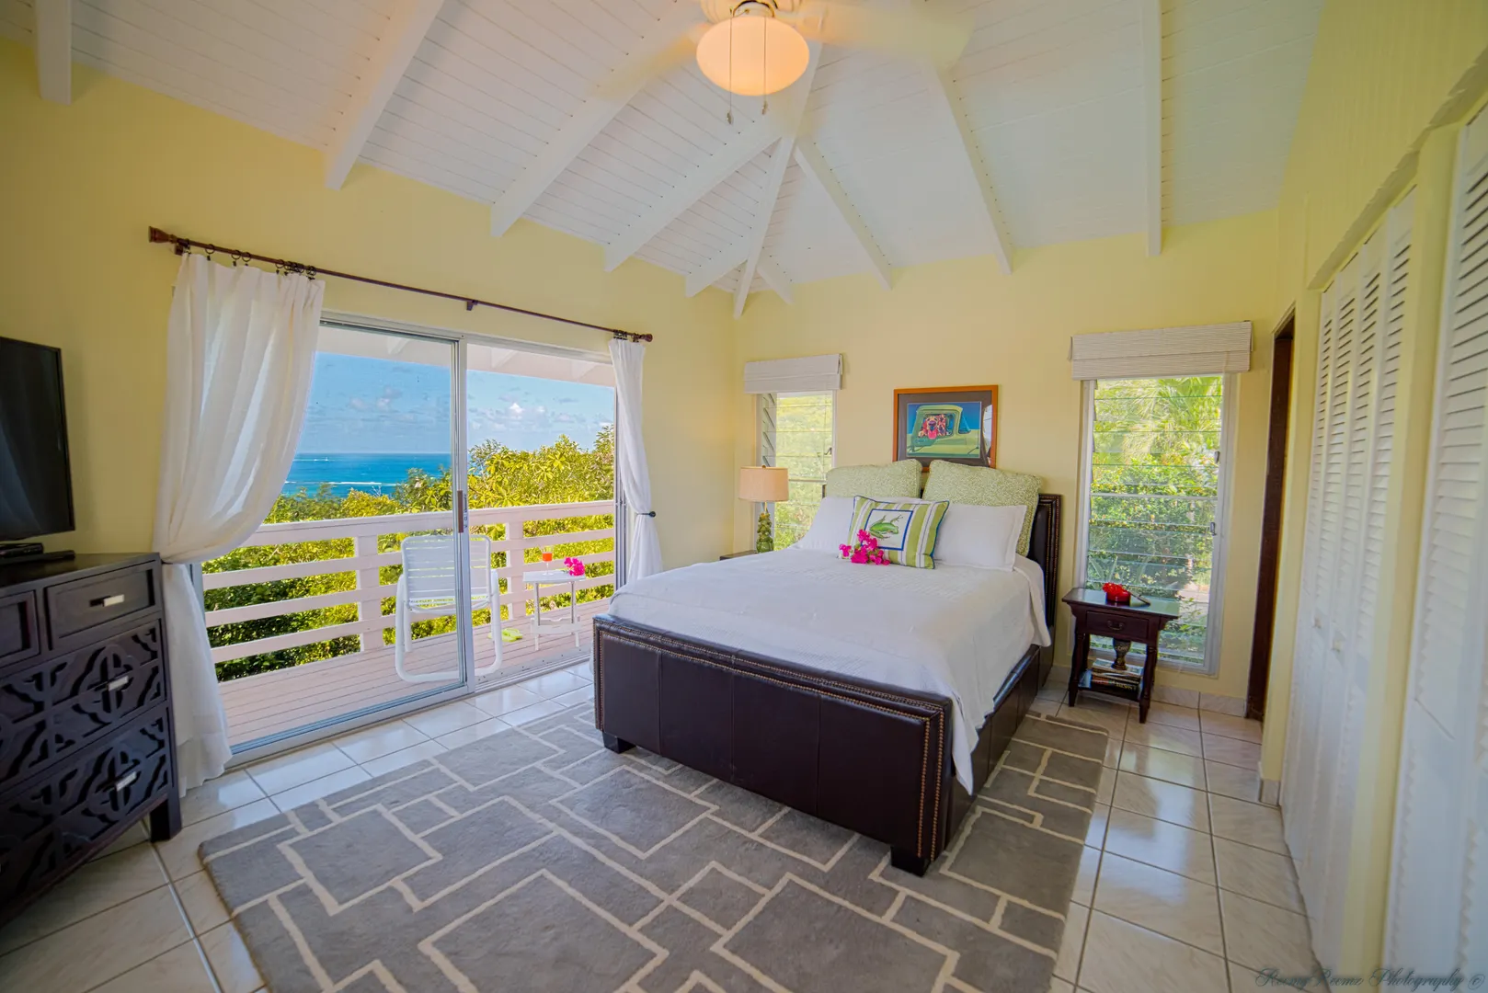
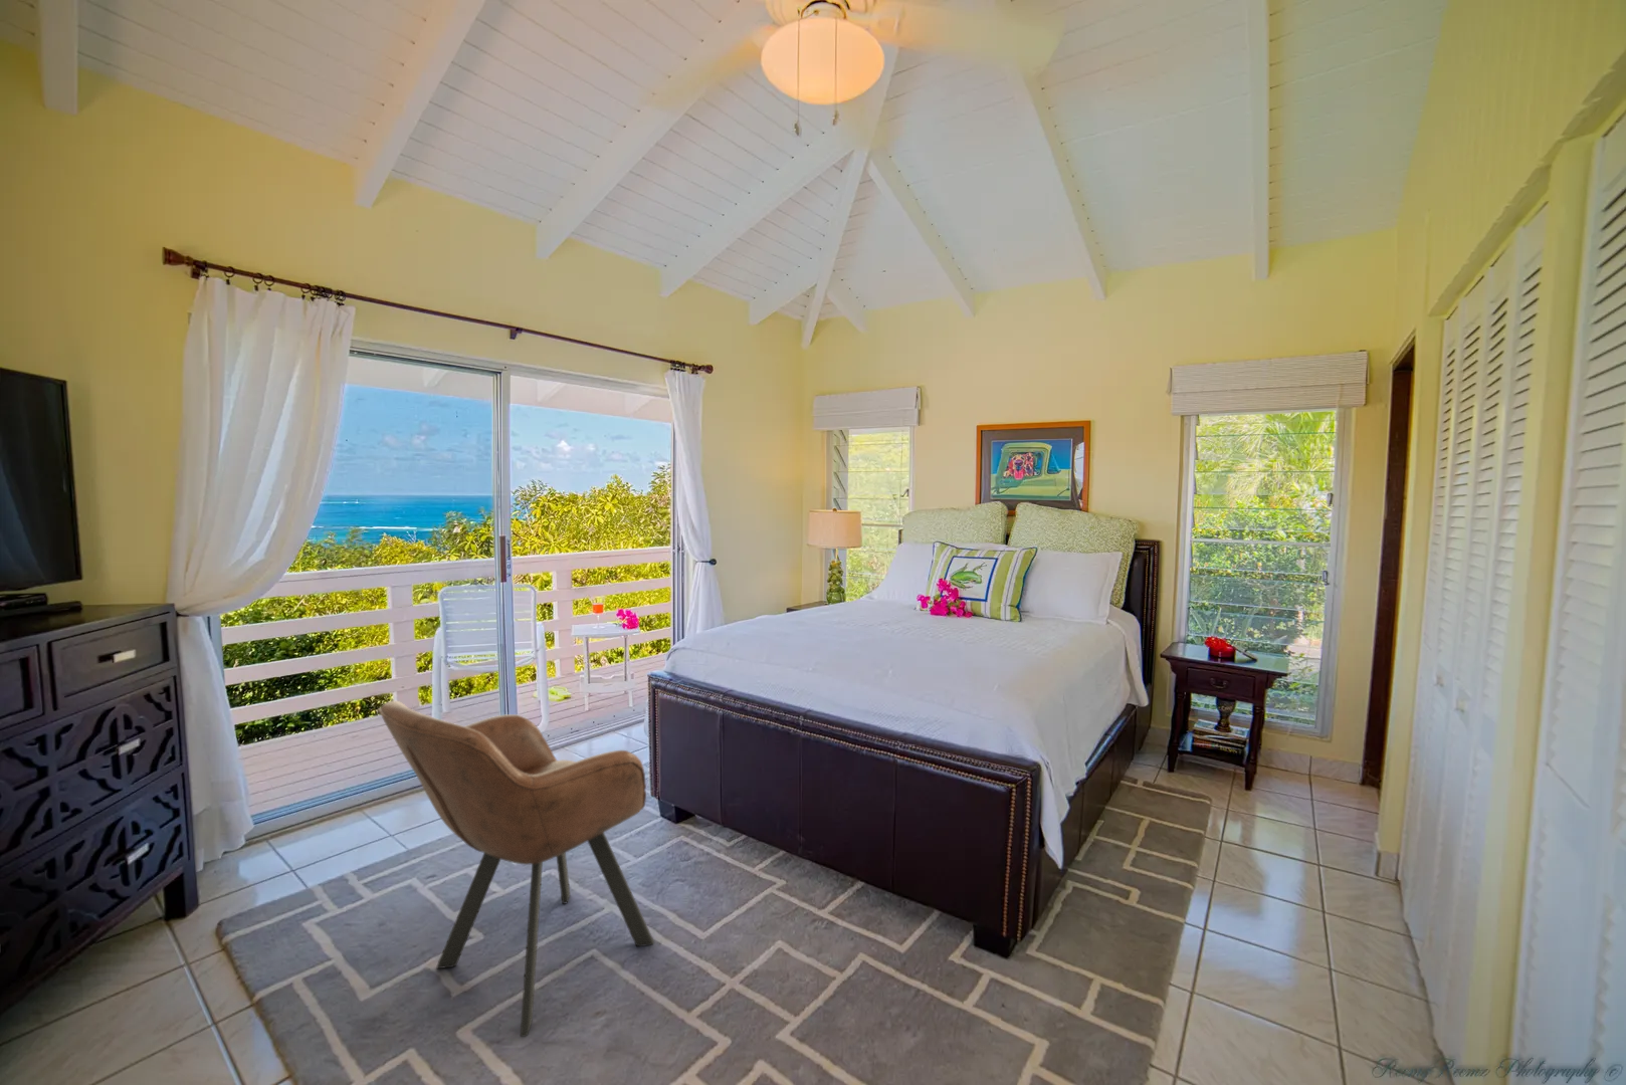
+ armchair [377,699,655,1038]
